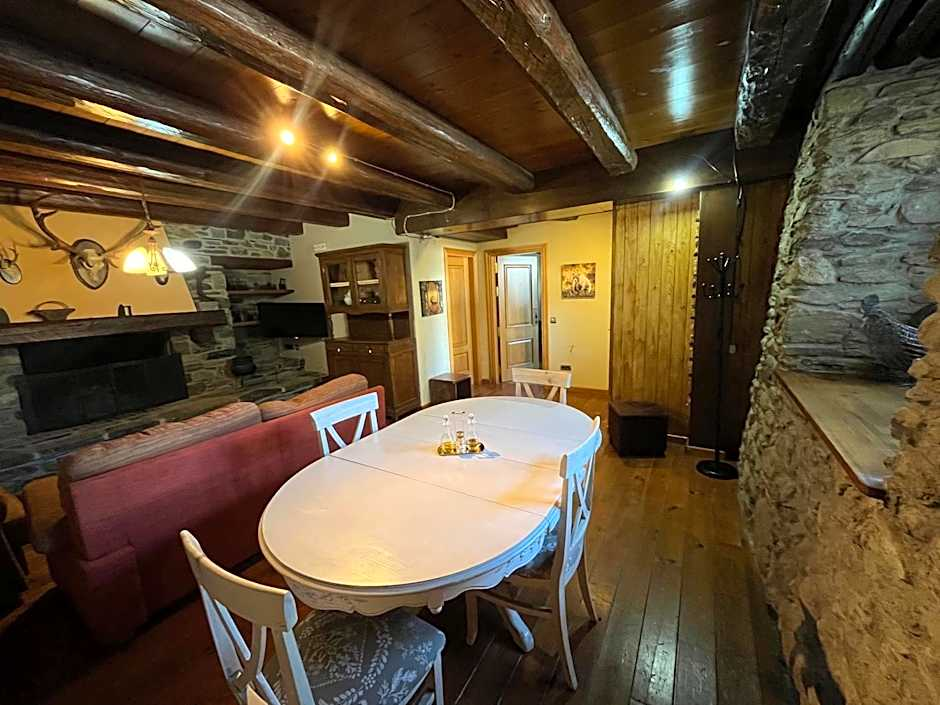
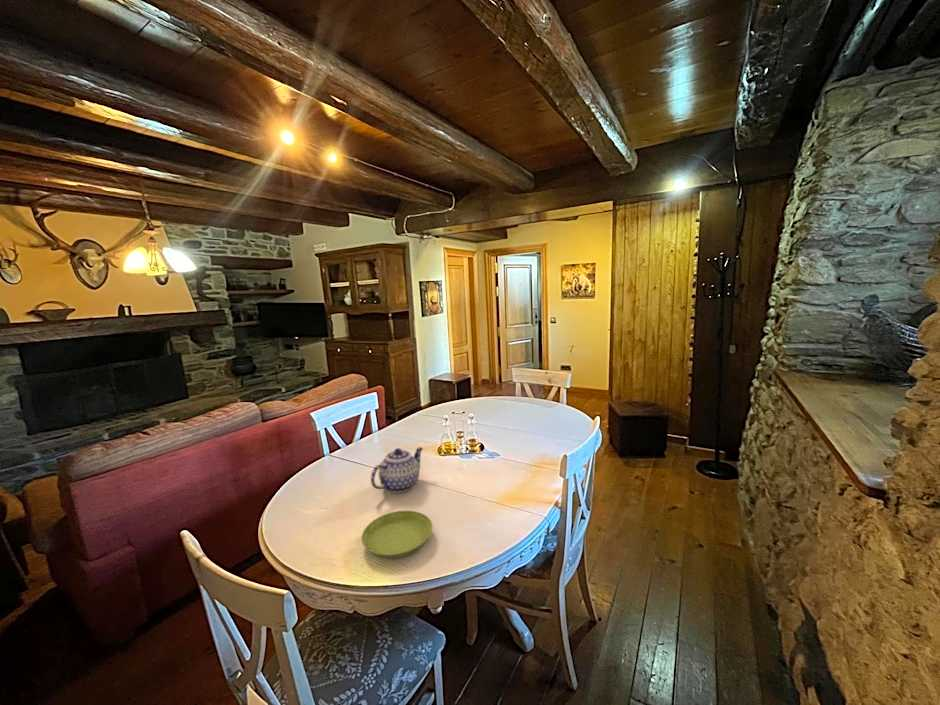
+ teapot [370,446,424,494]
+ saucer [361,509,433,559]
